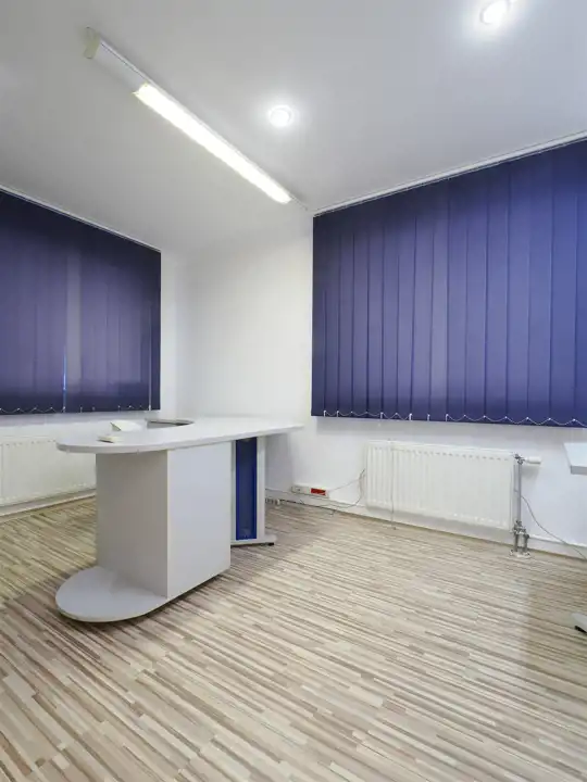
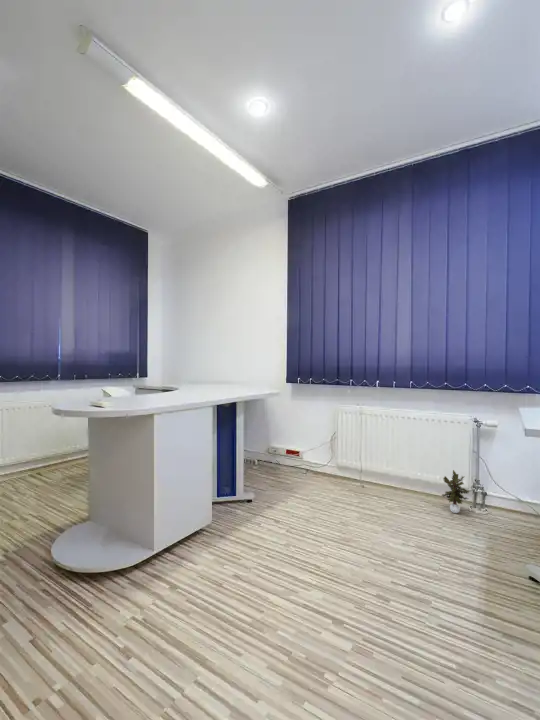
+ potted plant [440,469,470,514]
